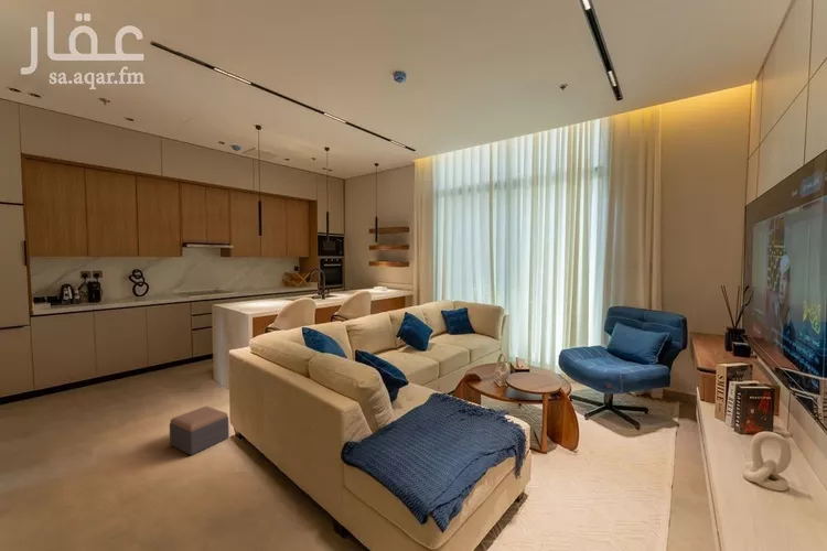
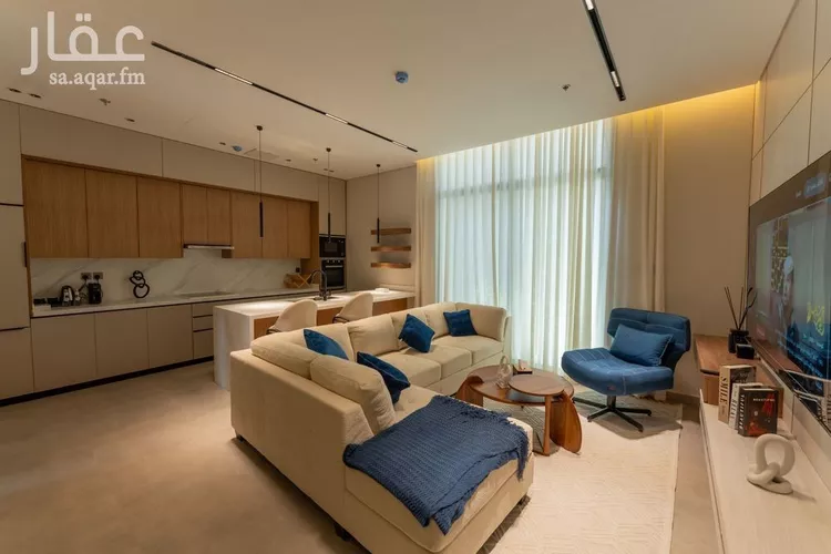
- footstool [169,406,230,456]
